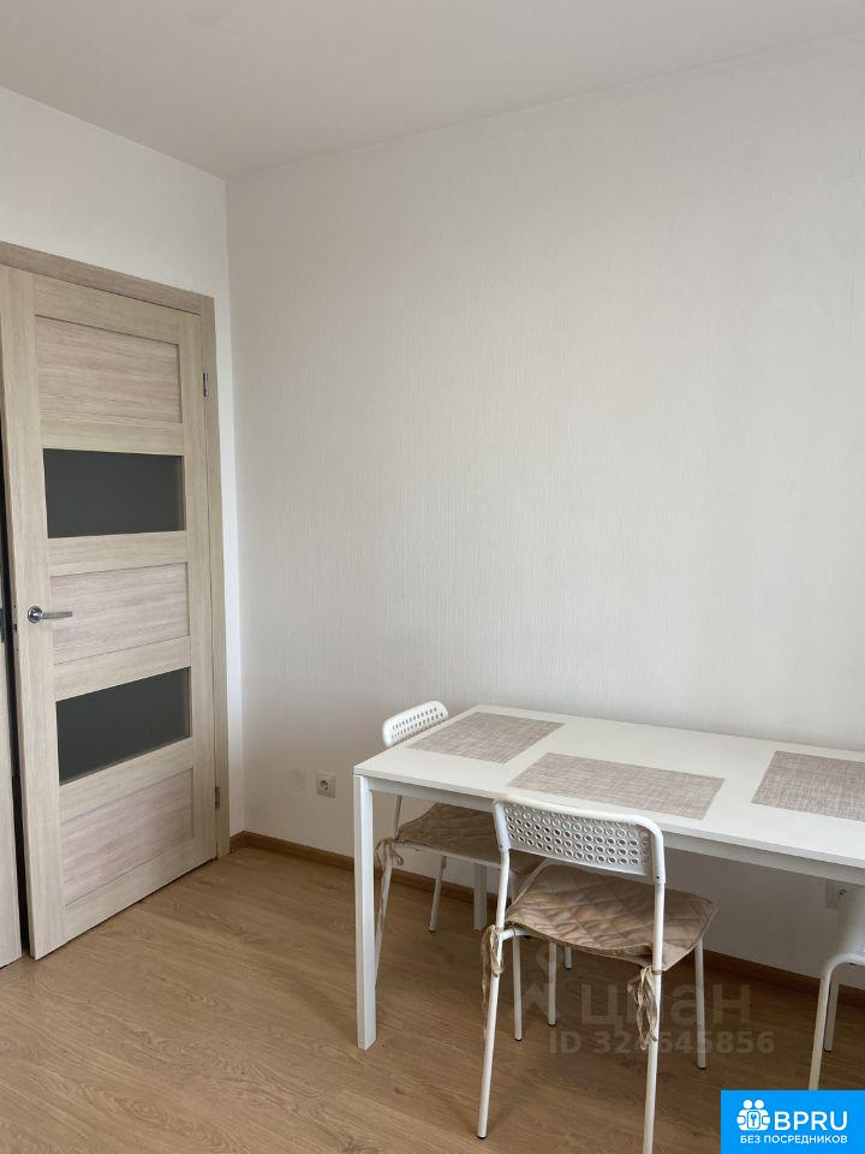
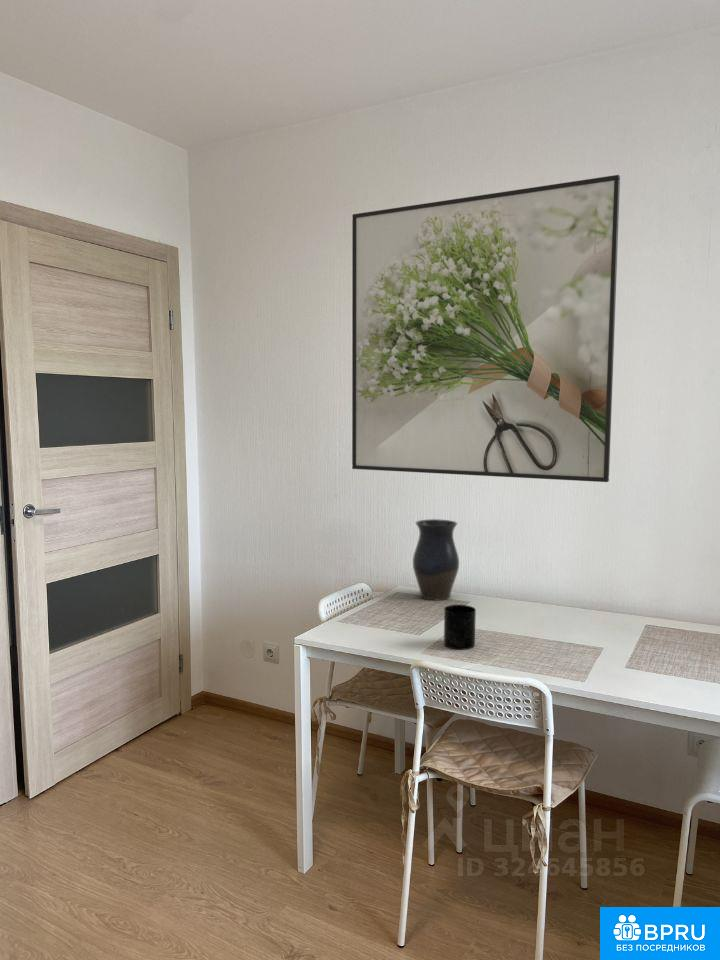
+ vase [412,518,460,602]
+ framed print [351,174,621,483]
+ mug [443,604,477,651]
